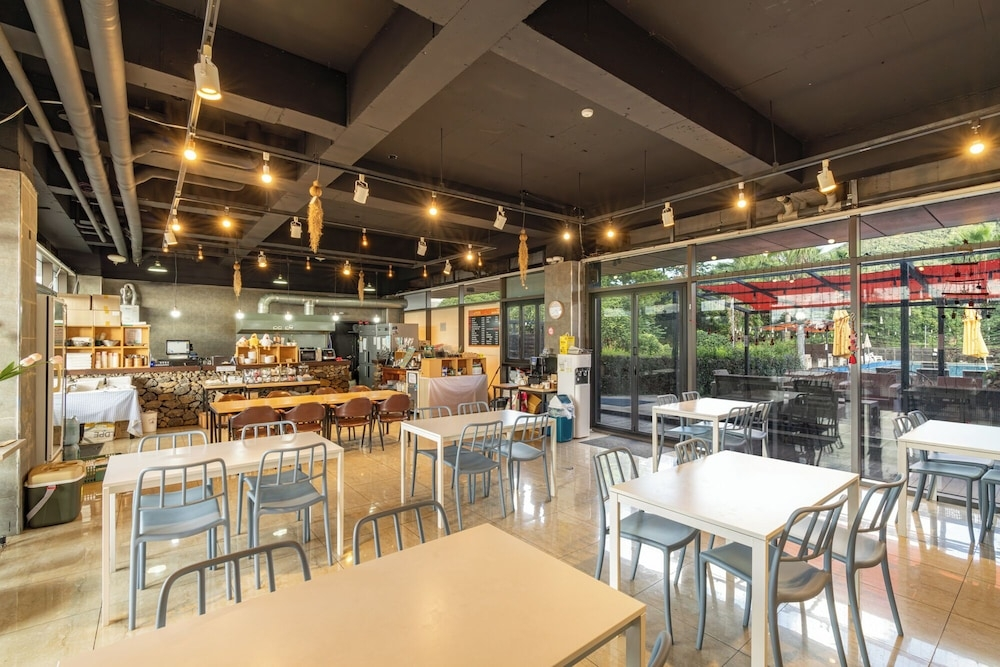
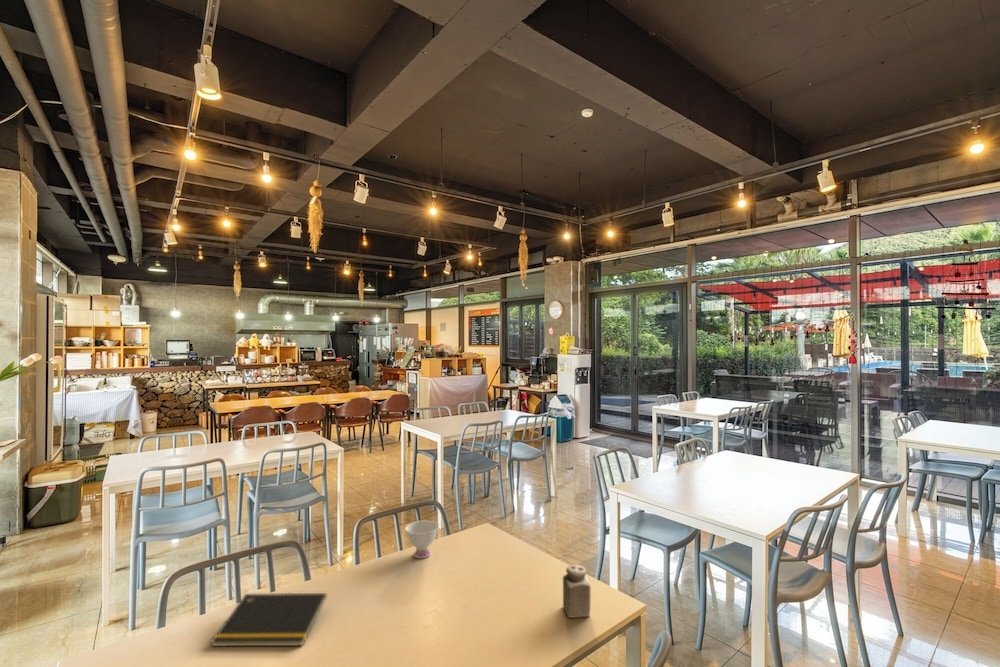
+ salt shaker [562,564,591,619]
+ teacup [404,519,440,559]
+ notepad [210,592,328,648]
